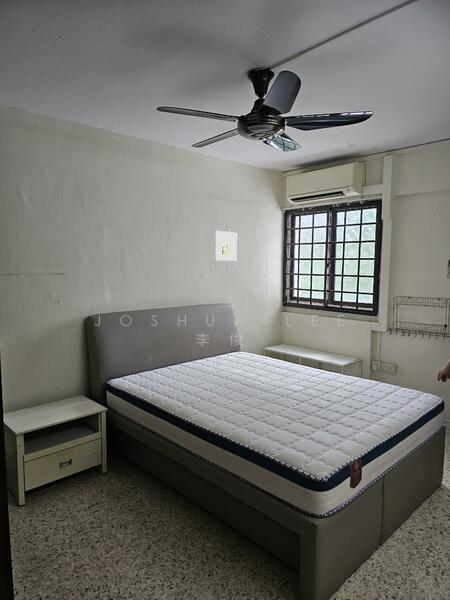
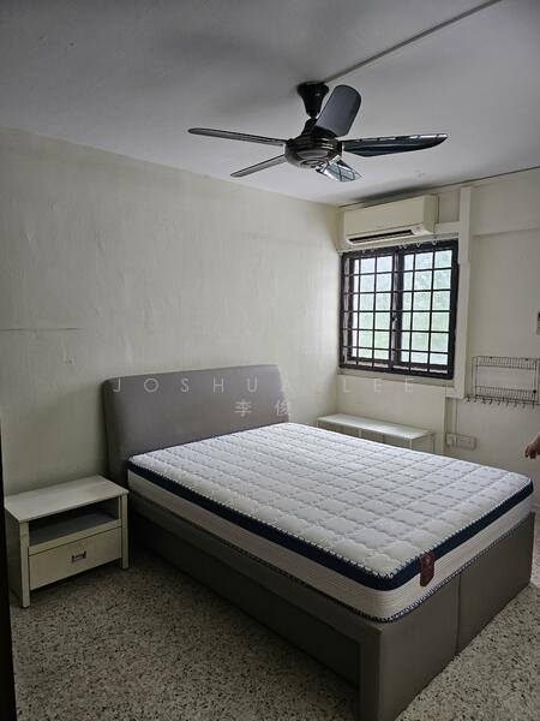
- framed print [214,230,238,262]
